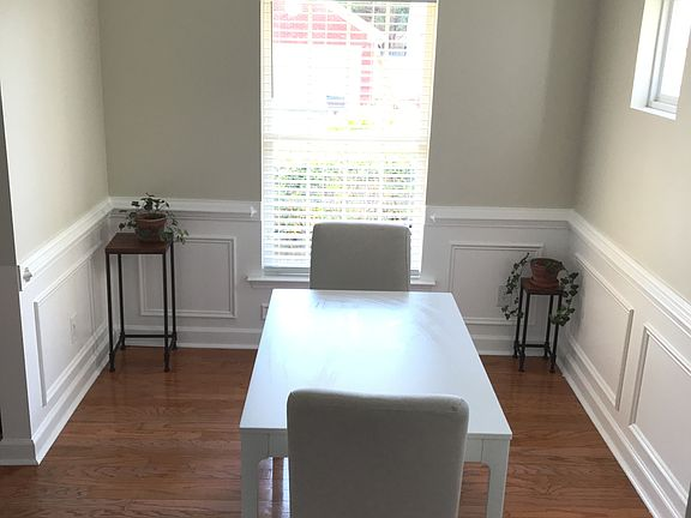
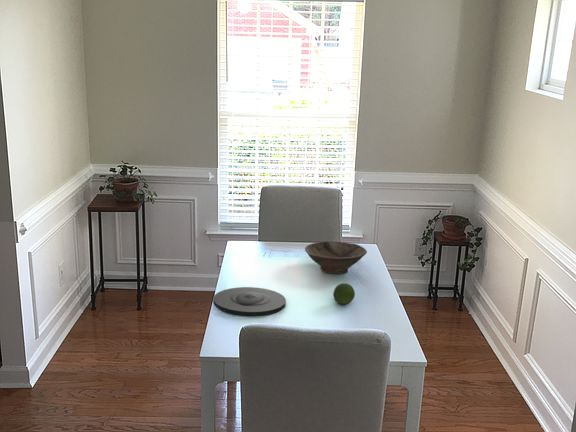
+ fruit [332,282,356,305]
+ plate [212,286,287,316]
+ bowl [304,240,368,275]
